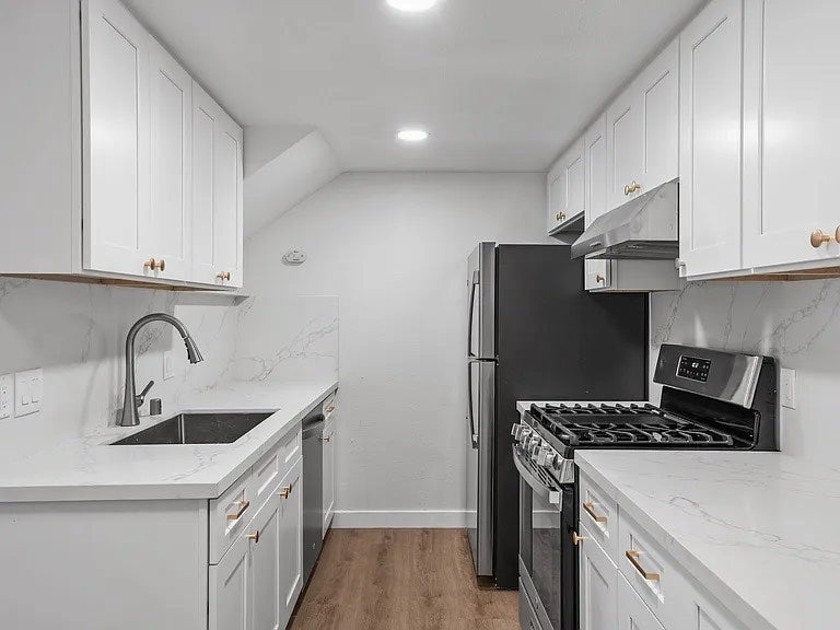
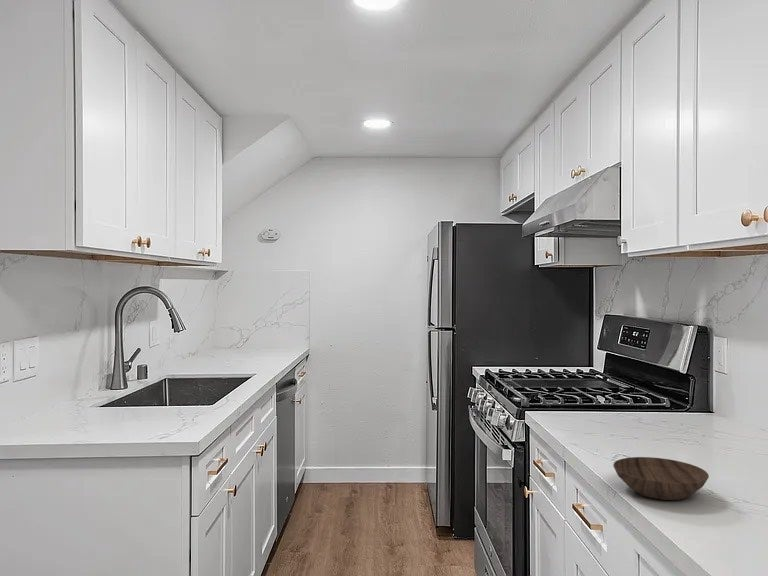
+ bowl [612,456,710,501]
